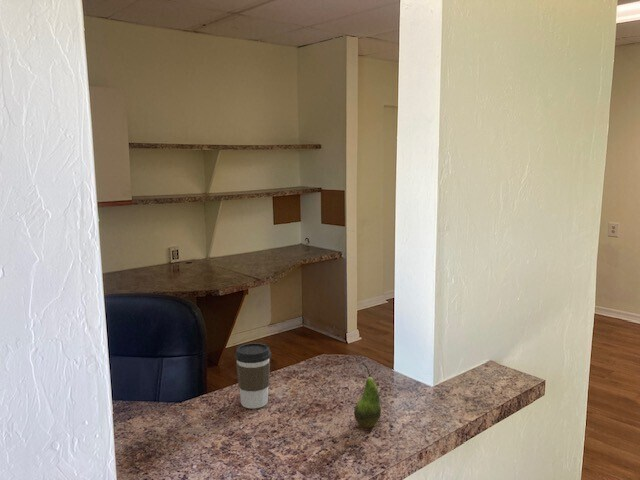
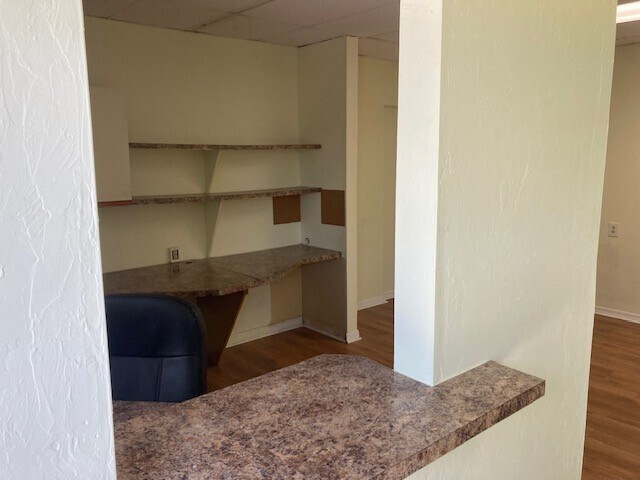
- fruit [353,361,382,429]
- coffee cup [234,342,272,409]
